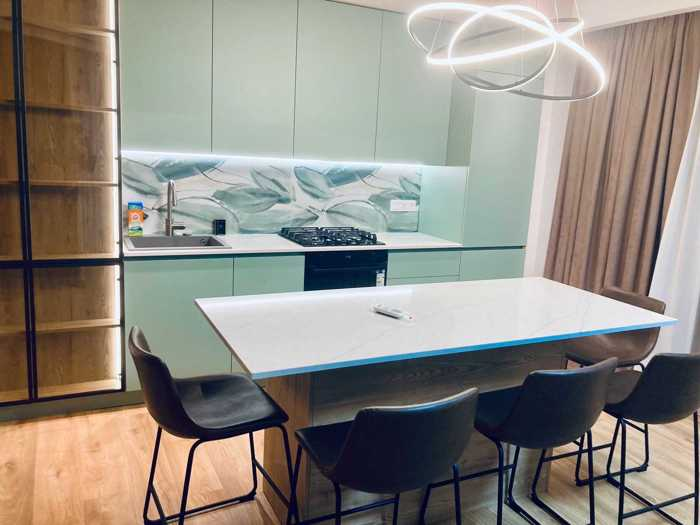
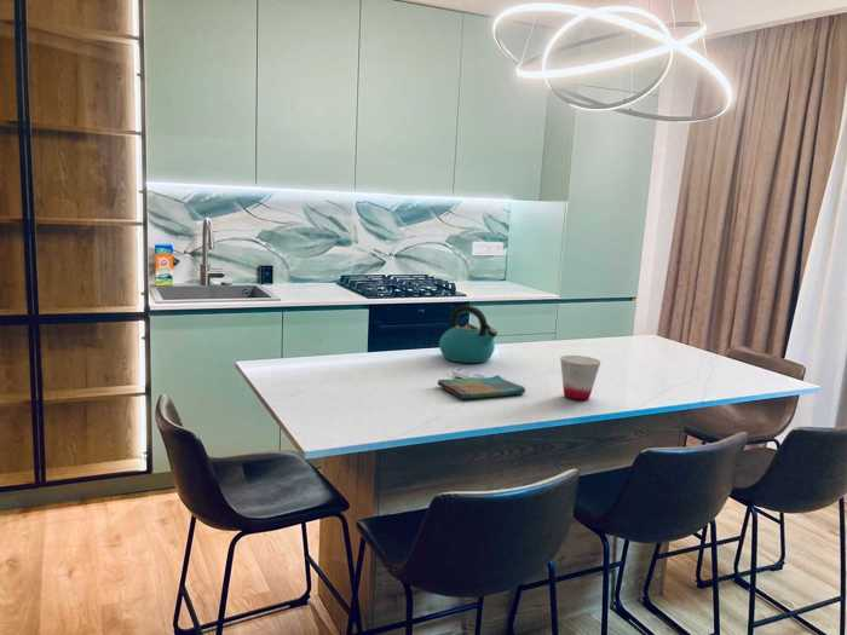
+ cup [559,354,601,402]
+ kettle [438,305,499,364]
+ dish towel [437,374,526,400]
